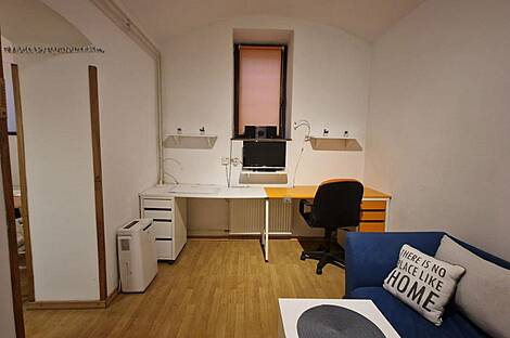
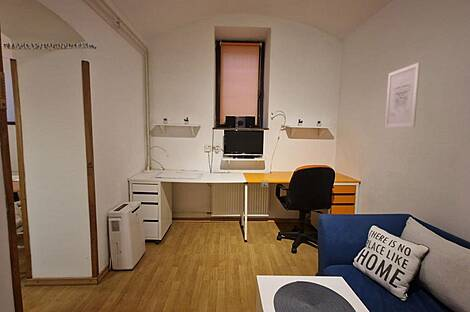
+ wall art [384,61,421,129]
